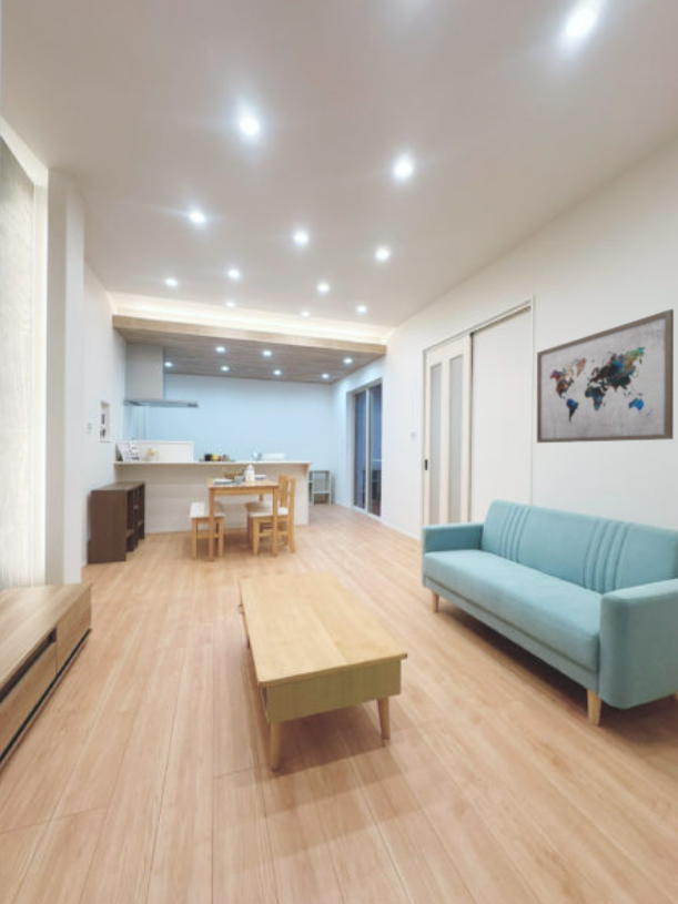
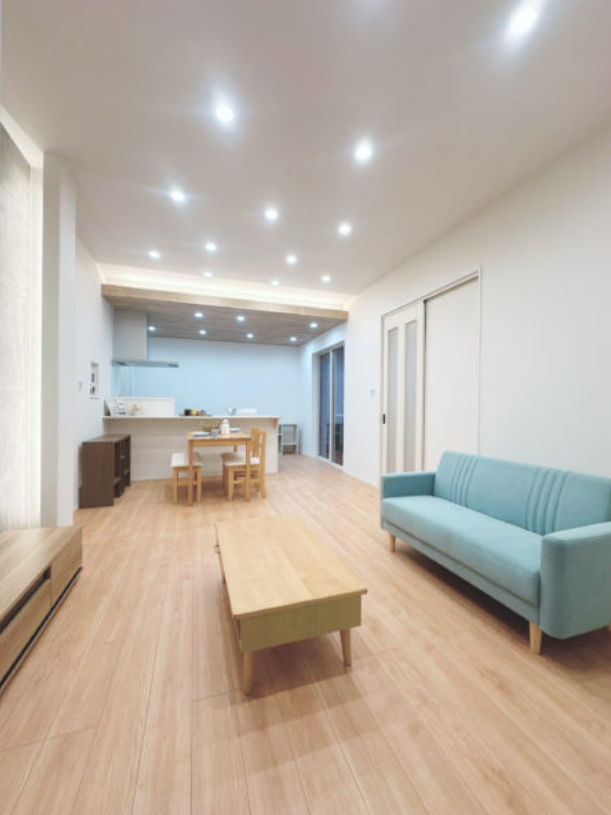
- wall art [536,308,675,444]
